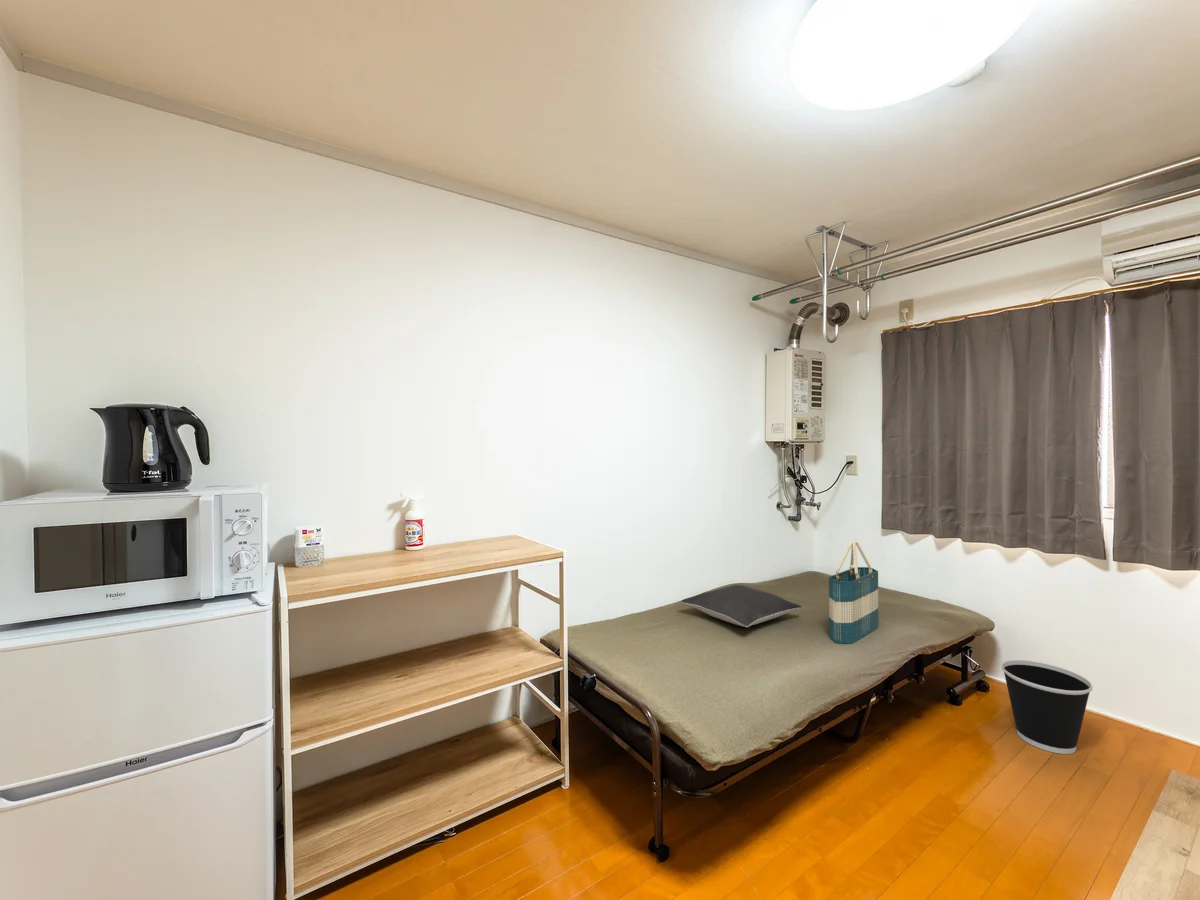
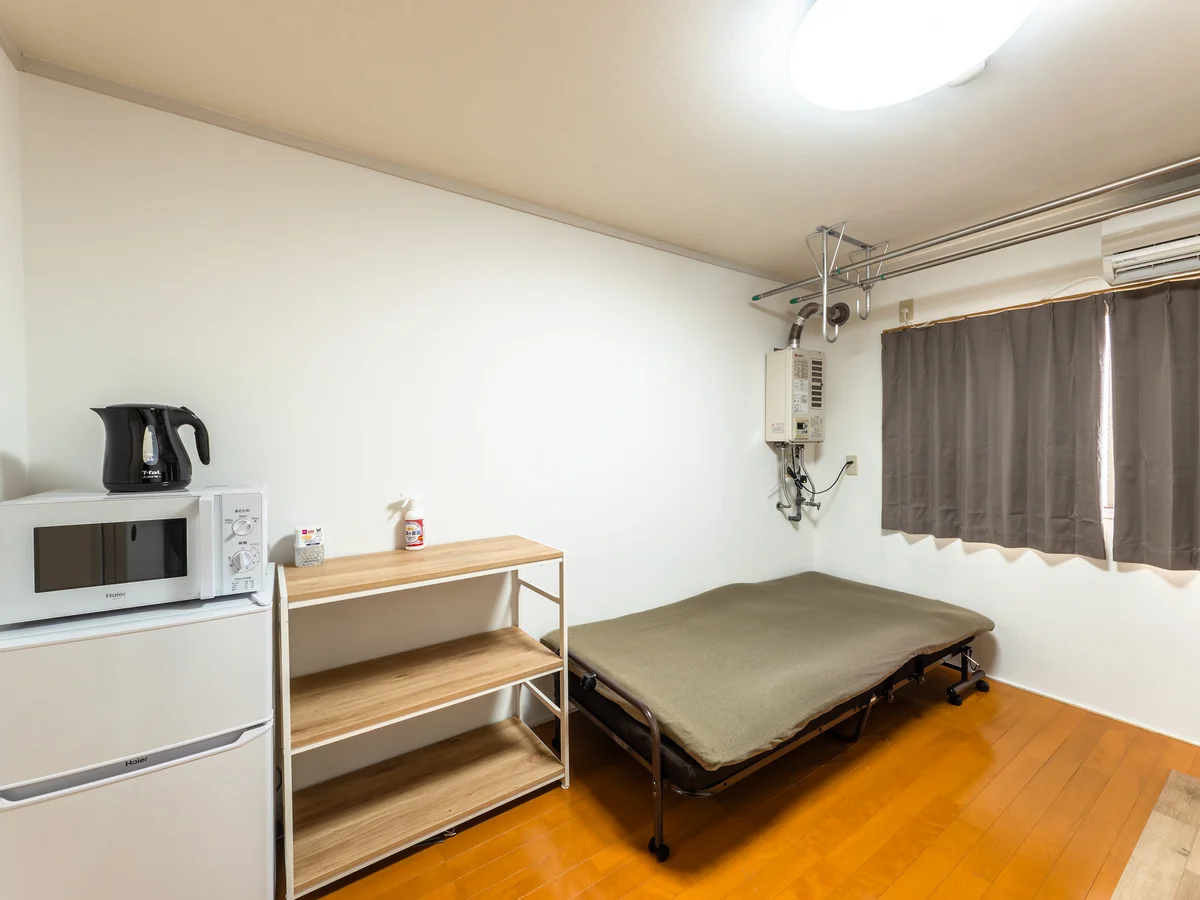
- wastebasket [1000,659,1094,755]
- tote bag [828,540,879,645]
- pillow [680,584,803,628]
